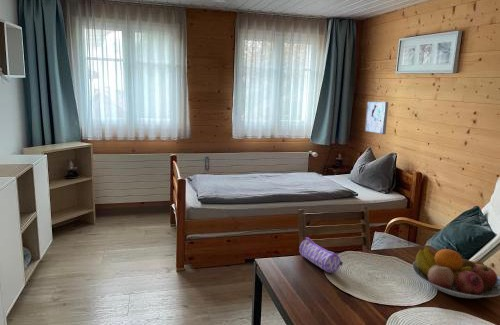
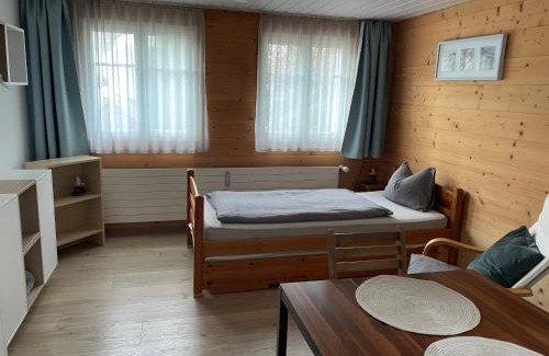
- fruit bowl [411,246,500,299]
- pencil case [298,236,344,274]
- wall art [364,100,389,135]
